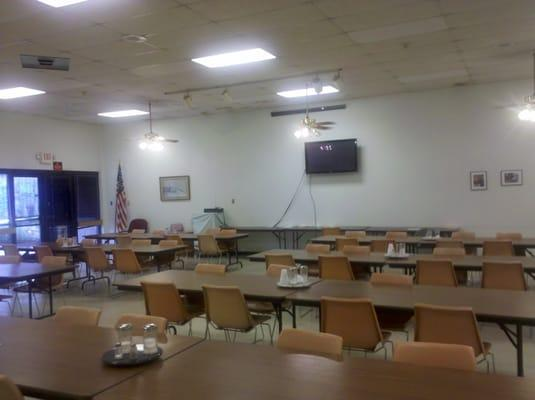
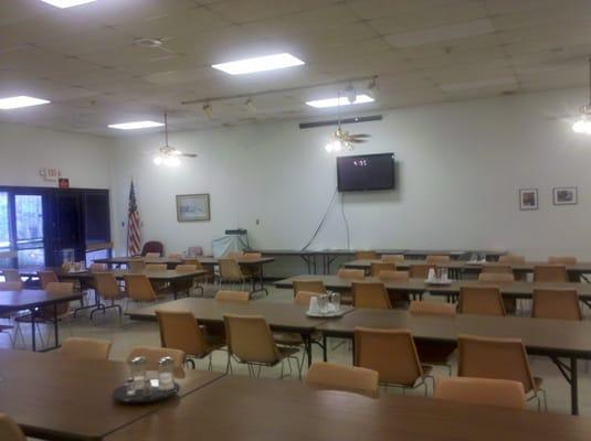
- ceiling vent [19,53,71,72]
